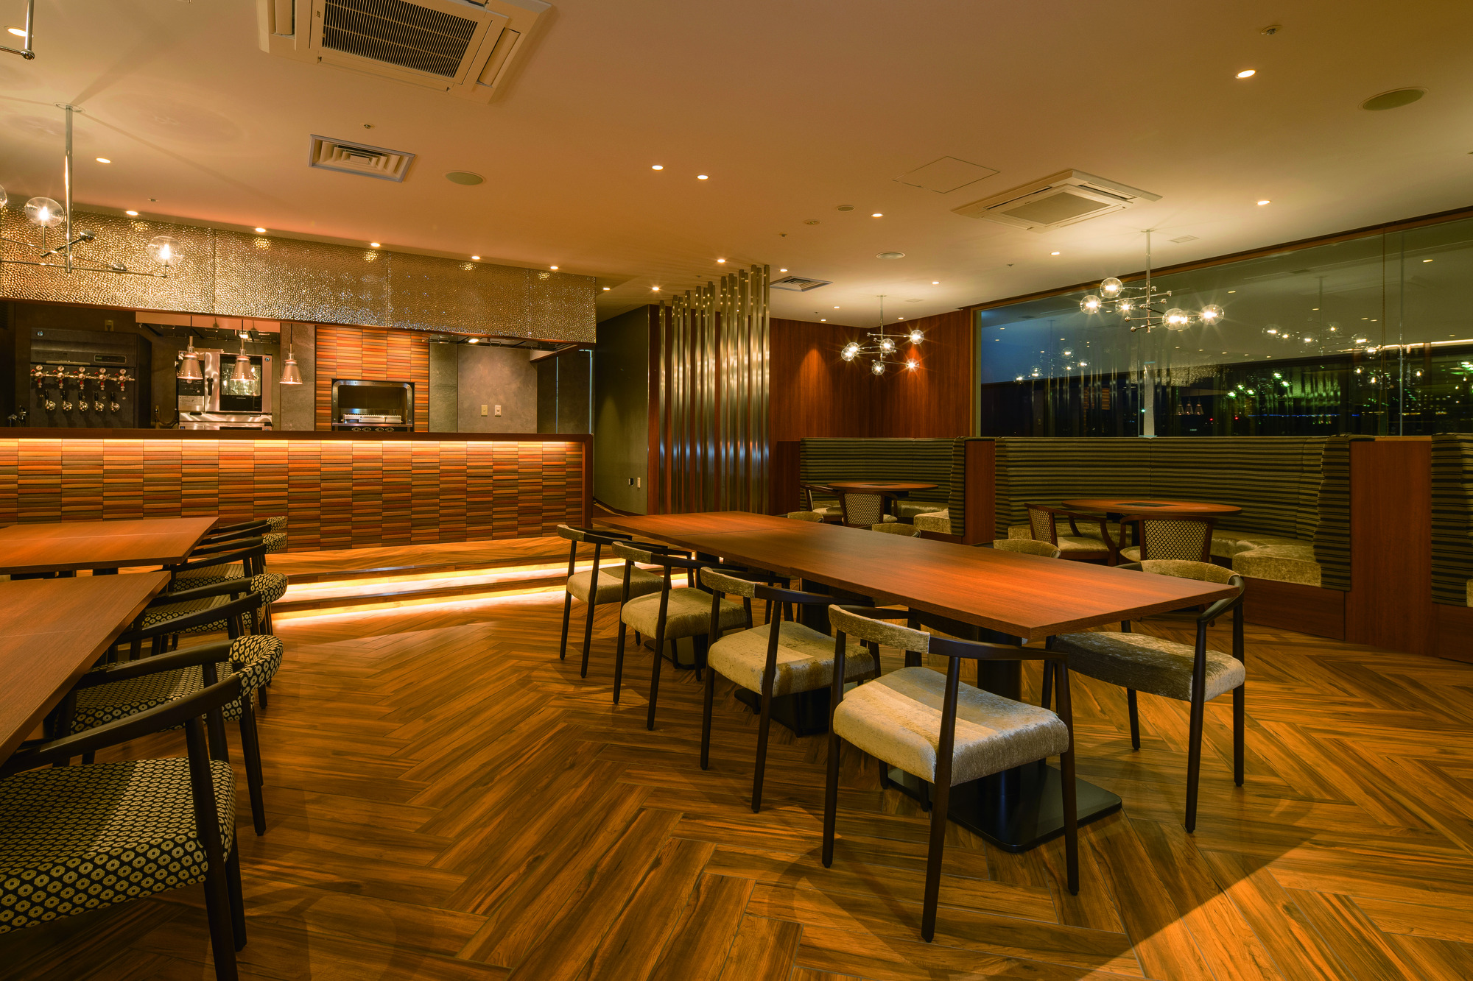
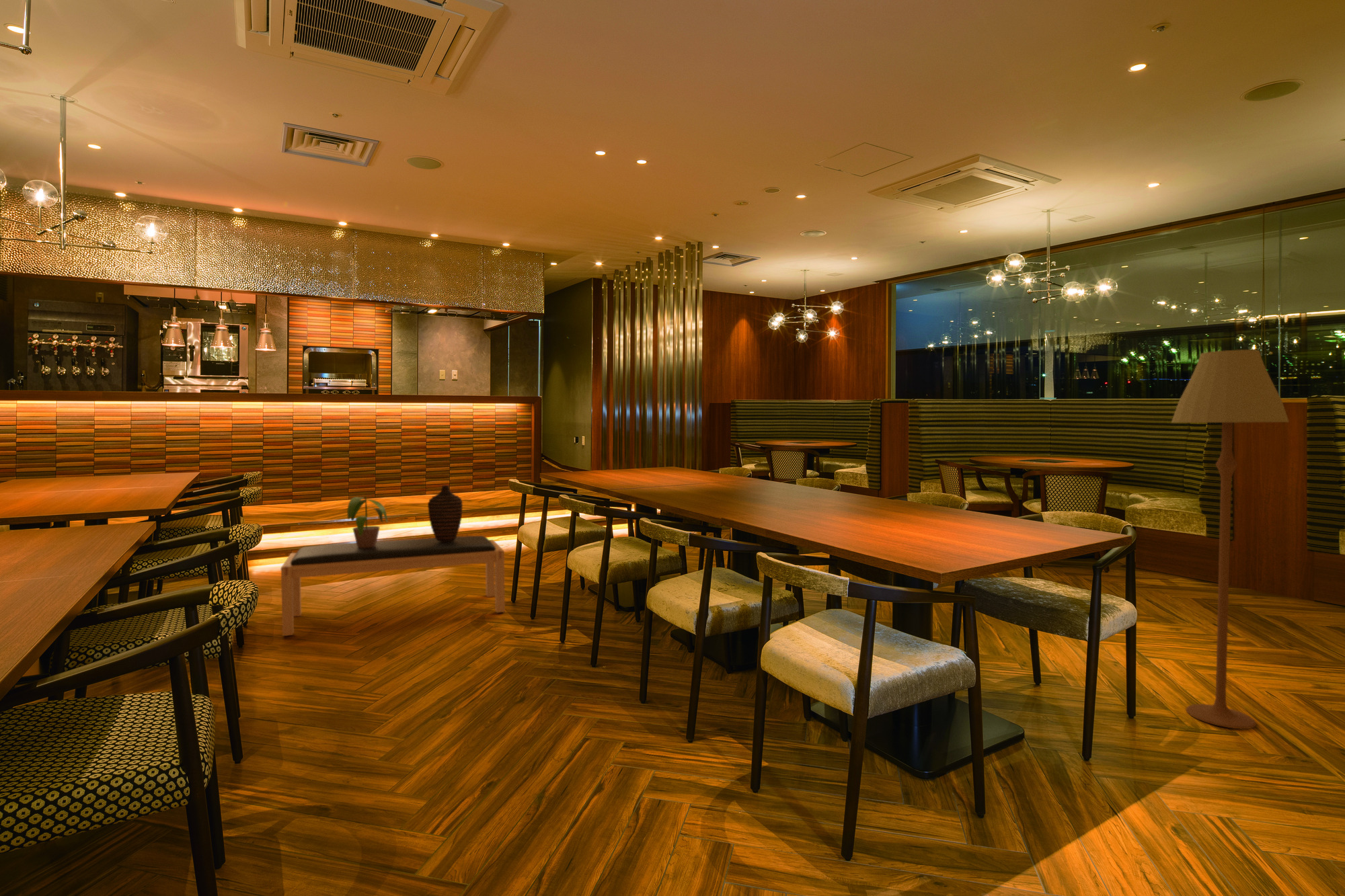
+ bench [280,535,506,637]
+ floor lamp [1171,349,1290,729]
+ potted plant [346,495,388,548]
+ decorative vase [427,485,463,542]
